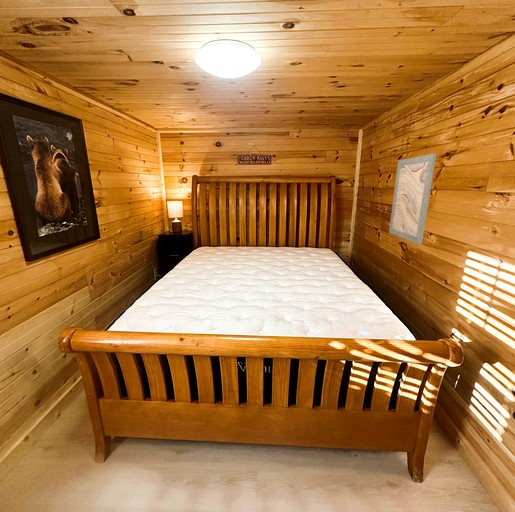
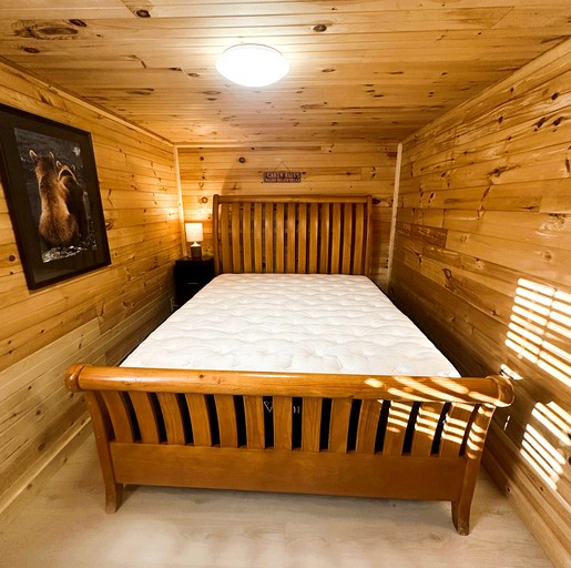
- wall art [388,153,437,245]
